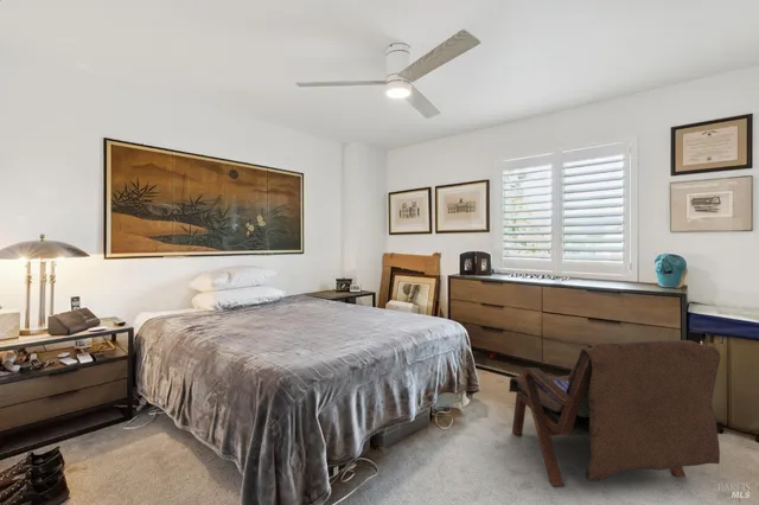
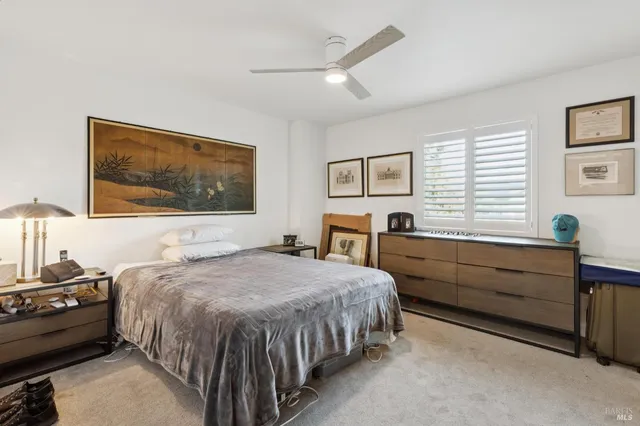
- armchair [508,339,721,487]
